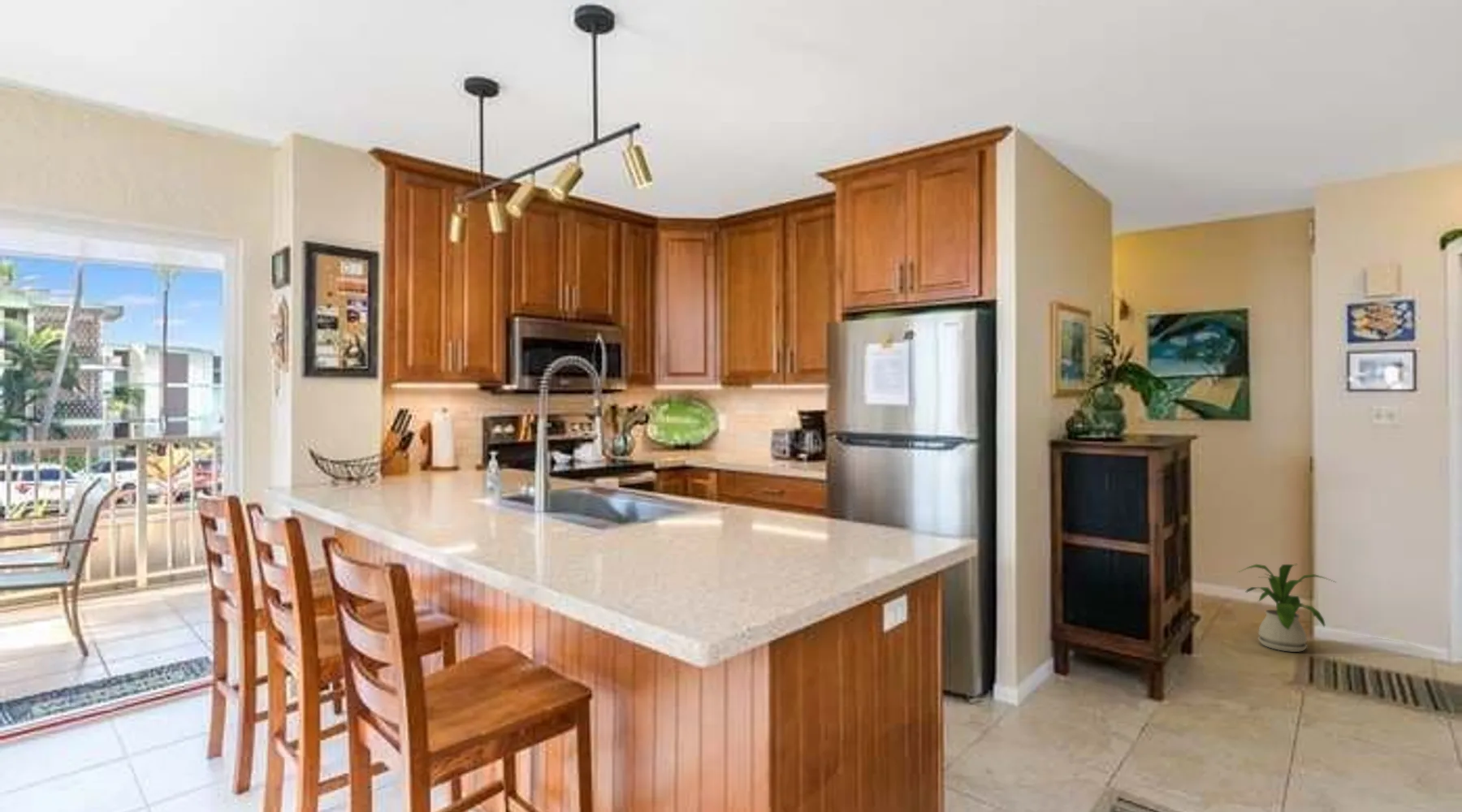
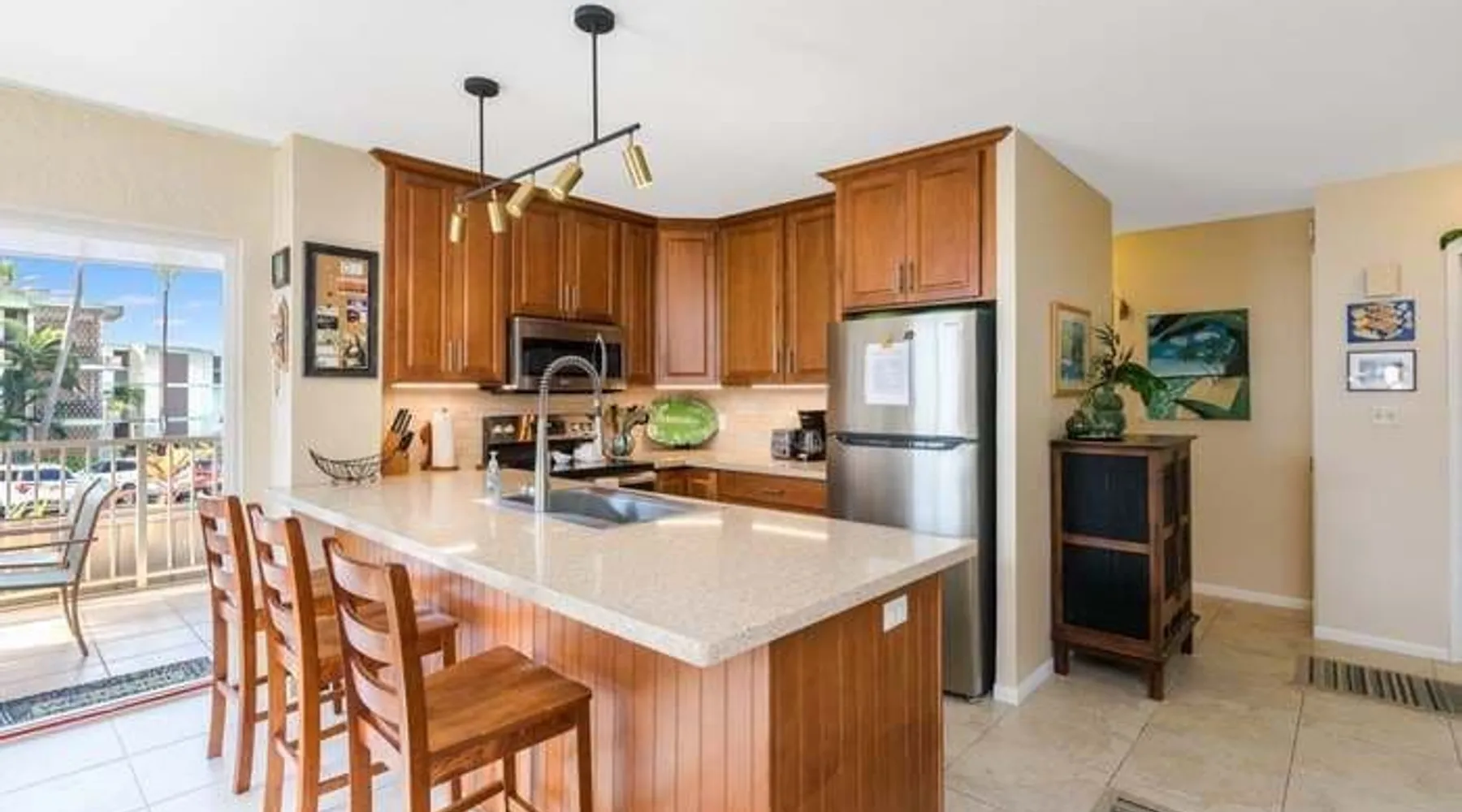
- house plant [1237,564,1338,653]
